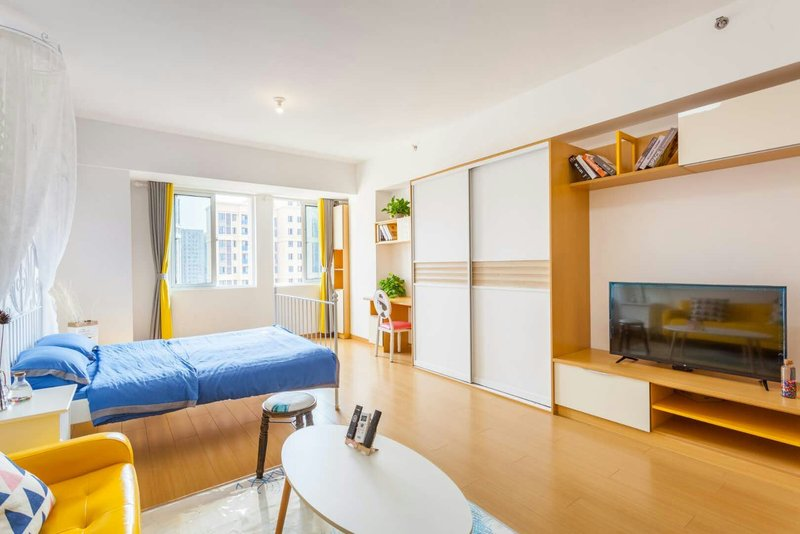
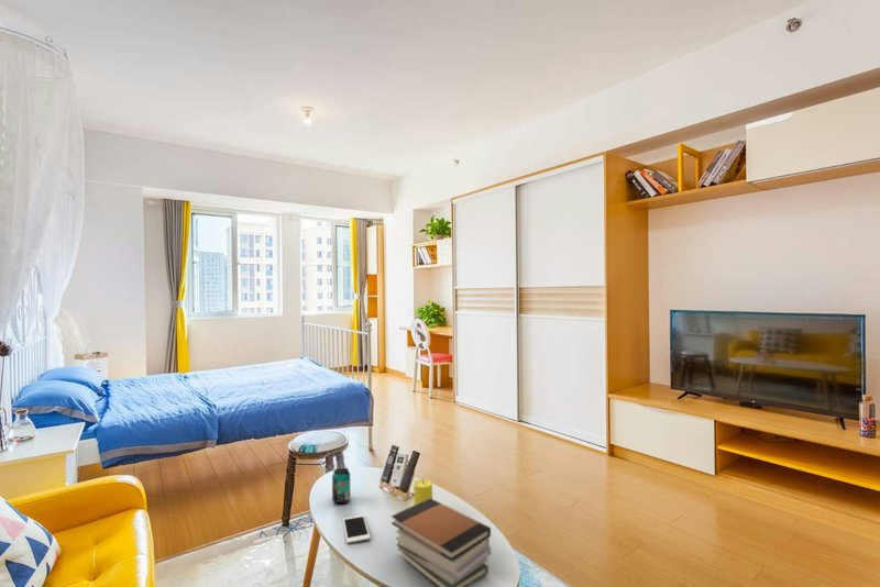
+ cell phone [342,513,371,544]
+ candle [413,478,433,506]
+ beverage can [331,466,352,505]
+ book stack [391,498,493,587]
